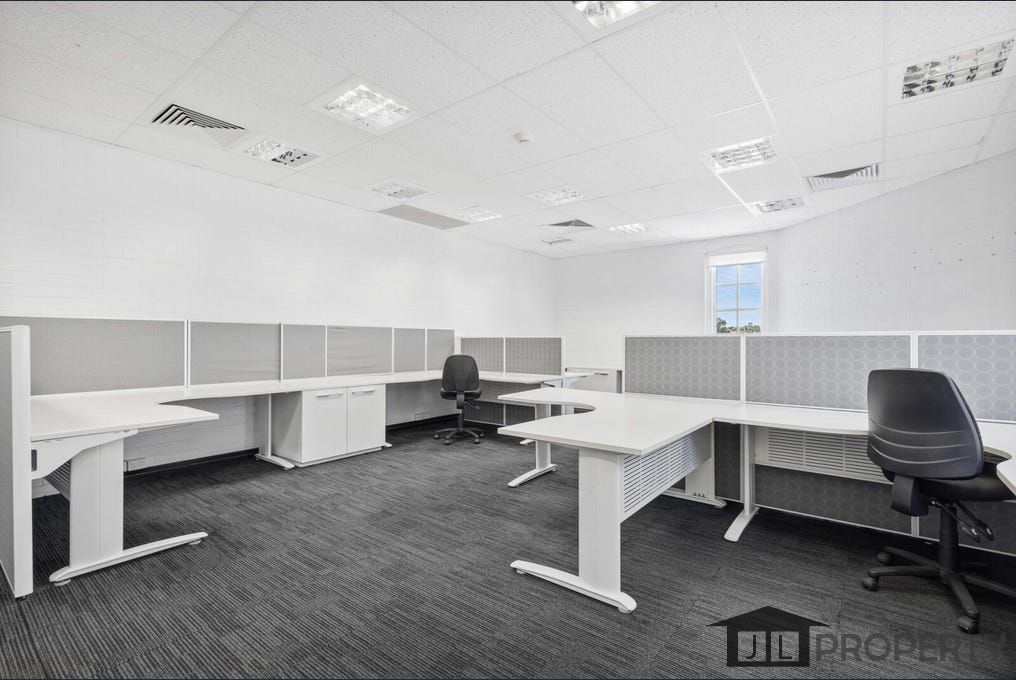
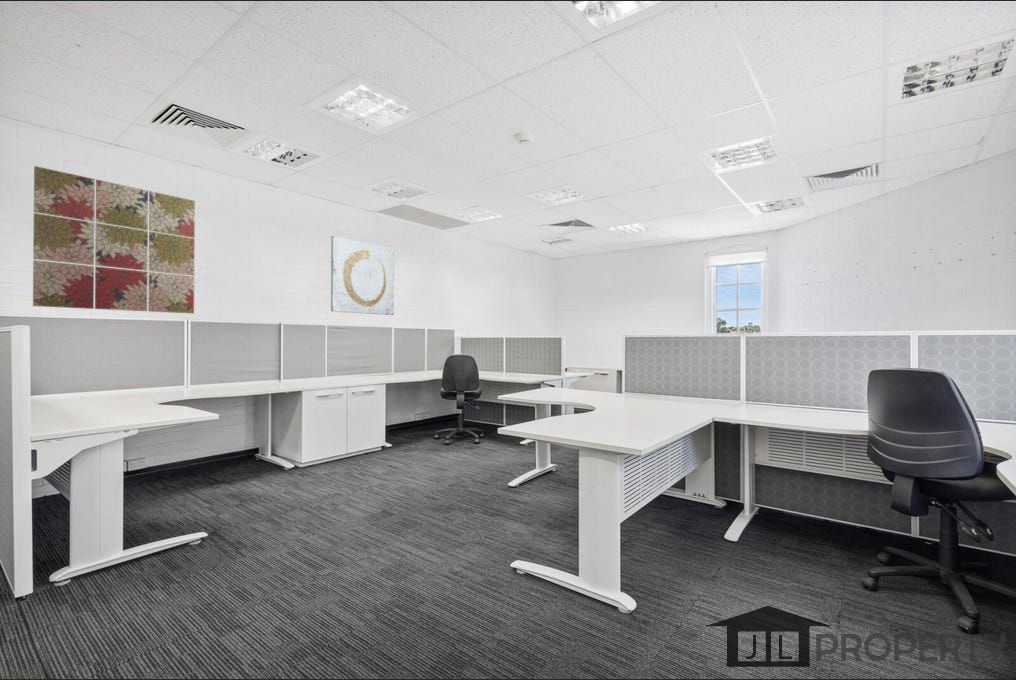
+ wall art [32,165,196,314]
+ wall art [330,235,395,316]
